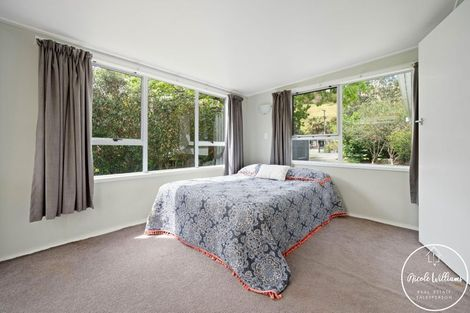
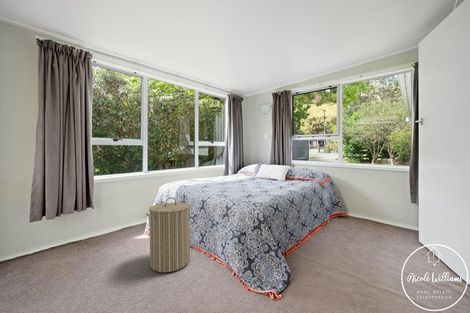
+ laundry hamper [145,196,193,273]
